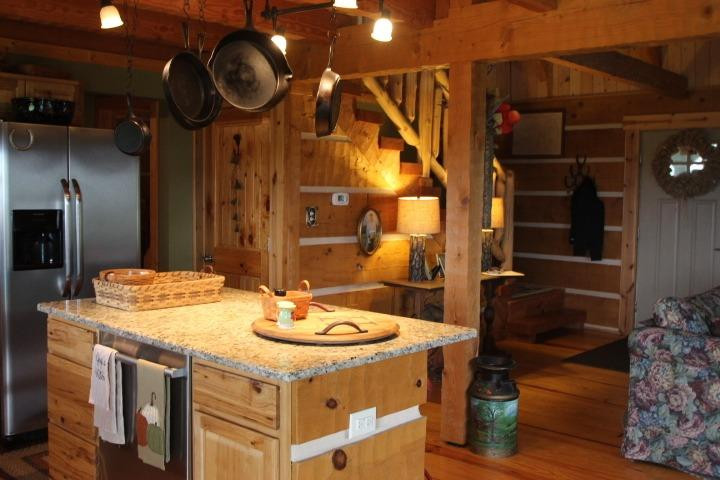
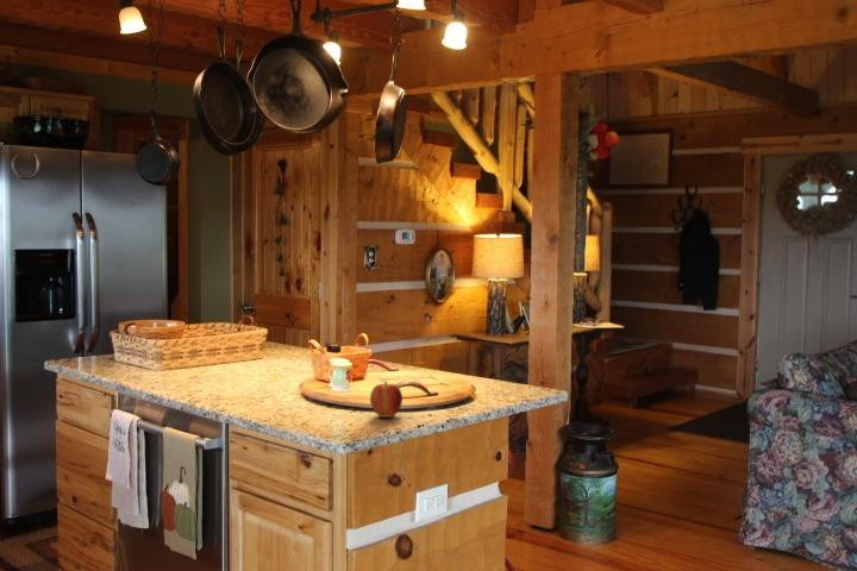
+ apple [369,381,404,419]
